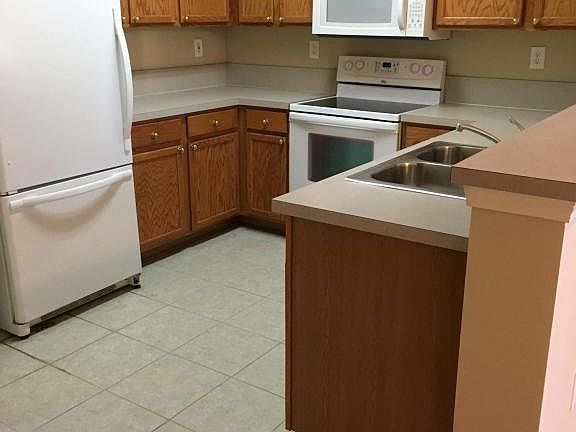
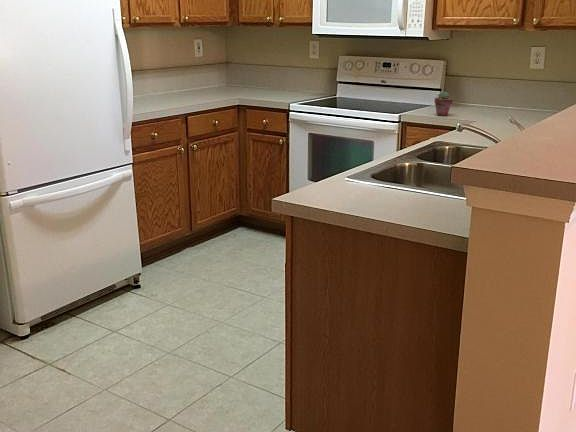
+ potted succulent [434,91,454,117]
